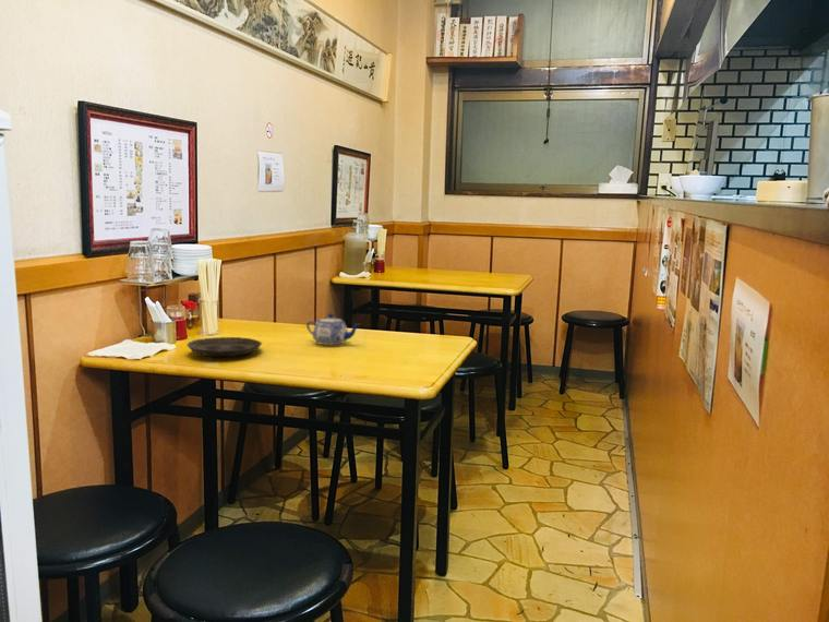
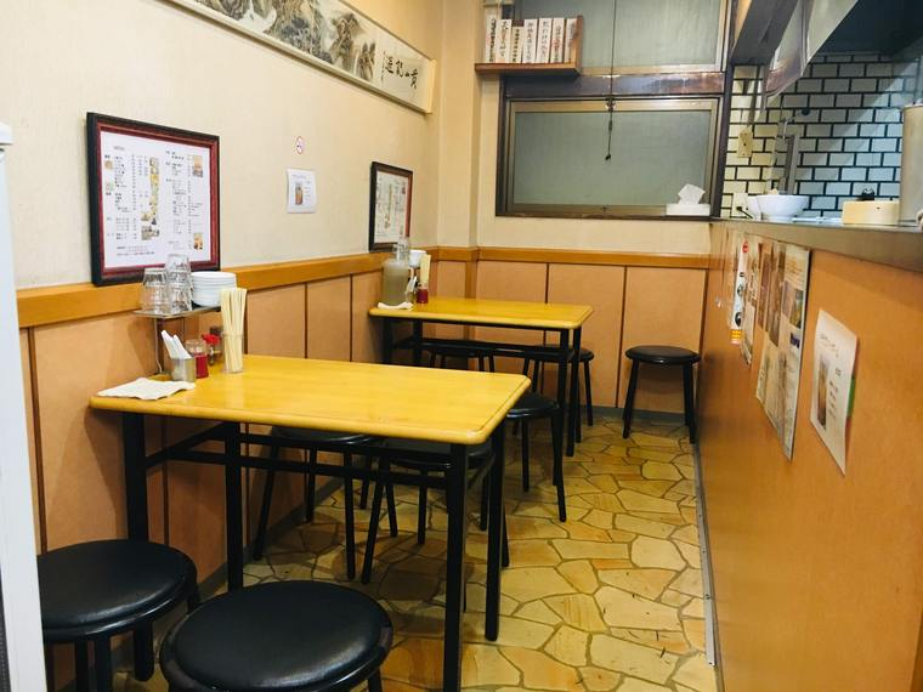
- teapot [305,312,361,346]
- tart tin [185,336,263,358]
